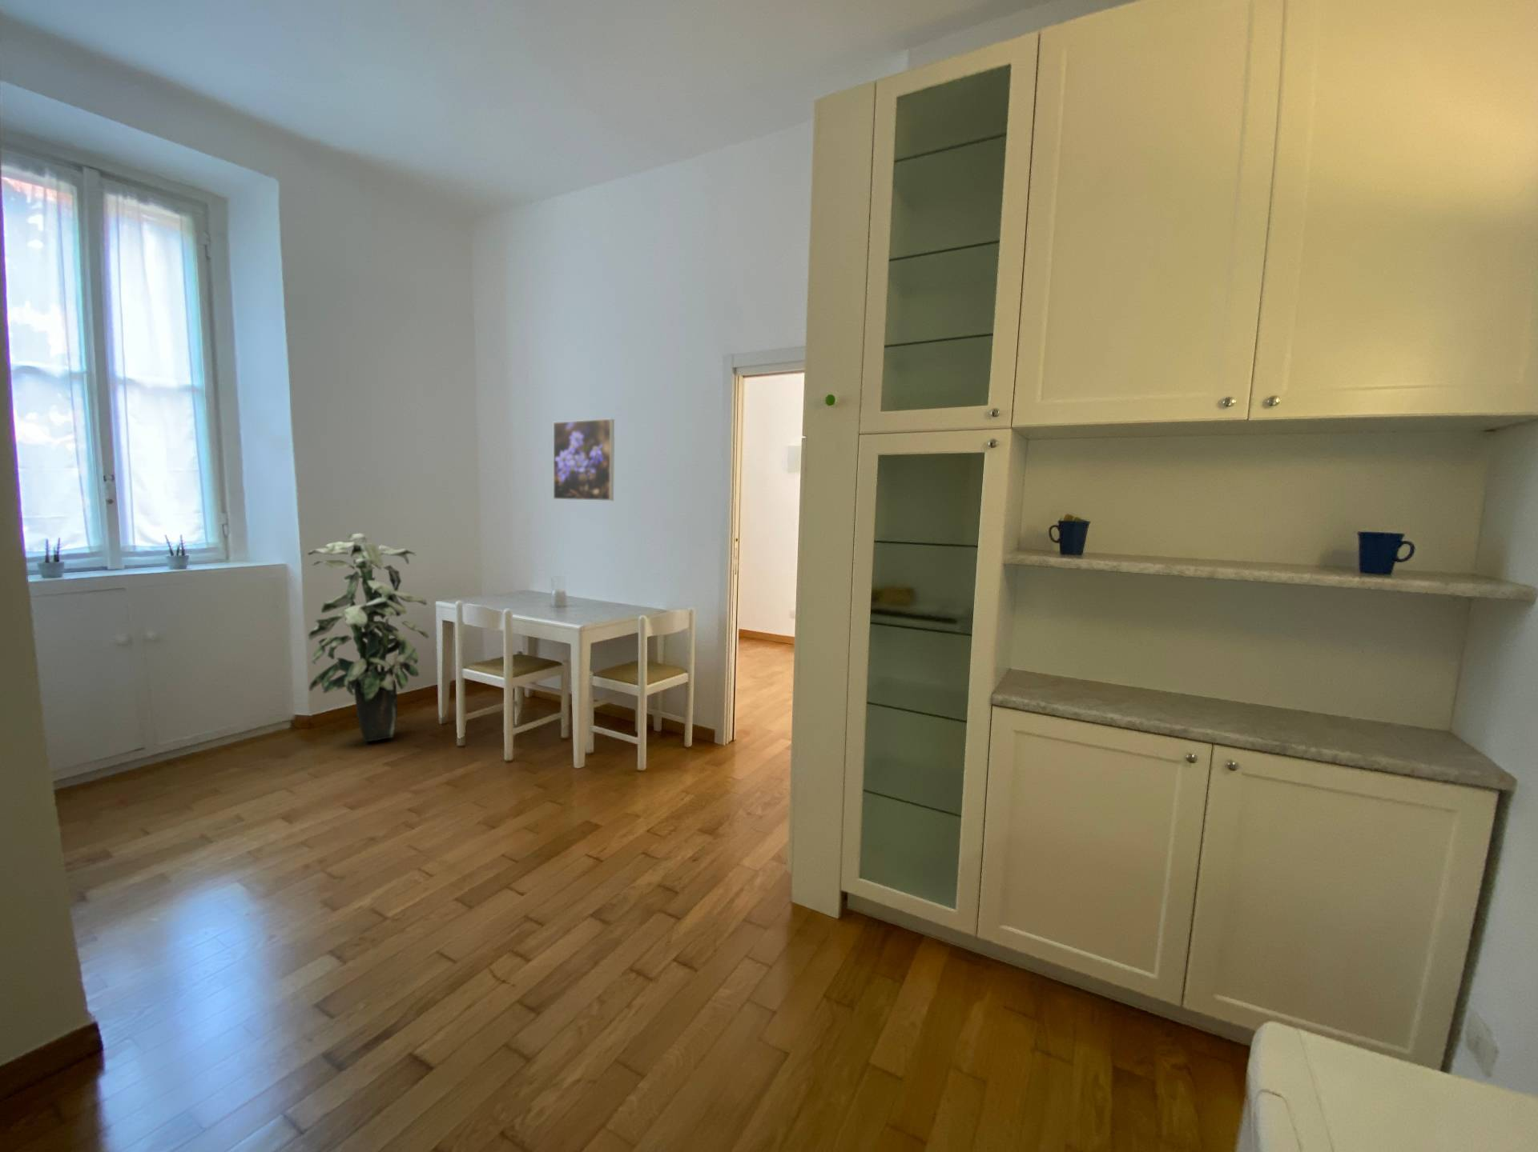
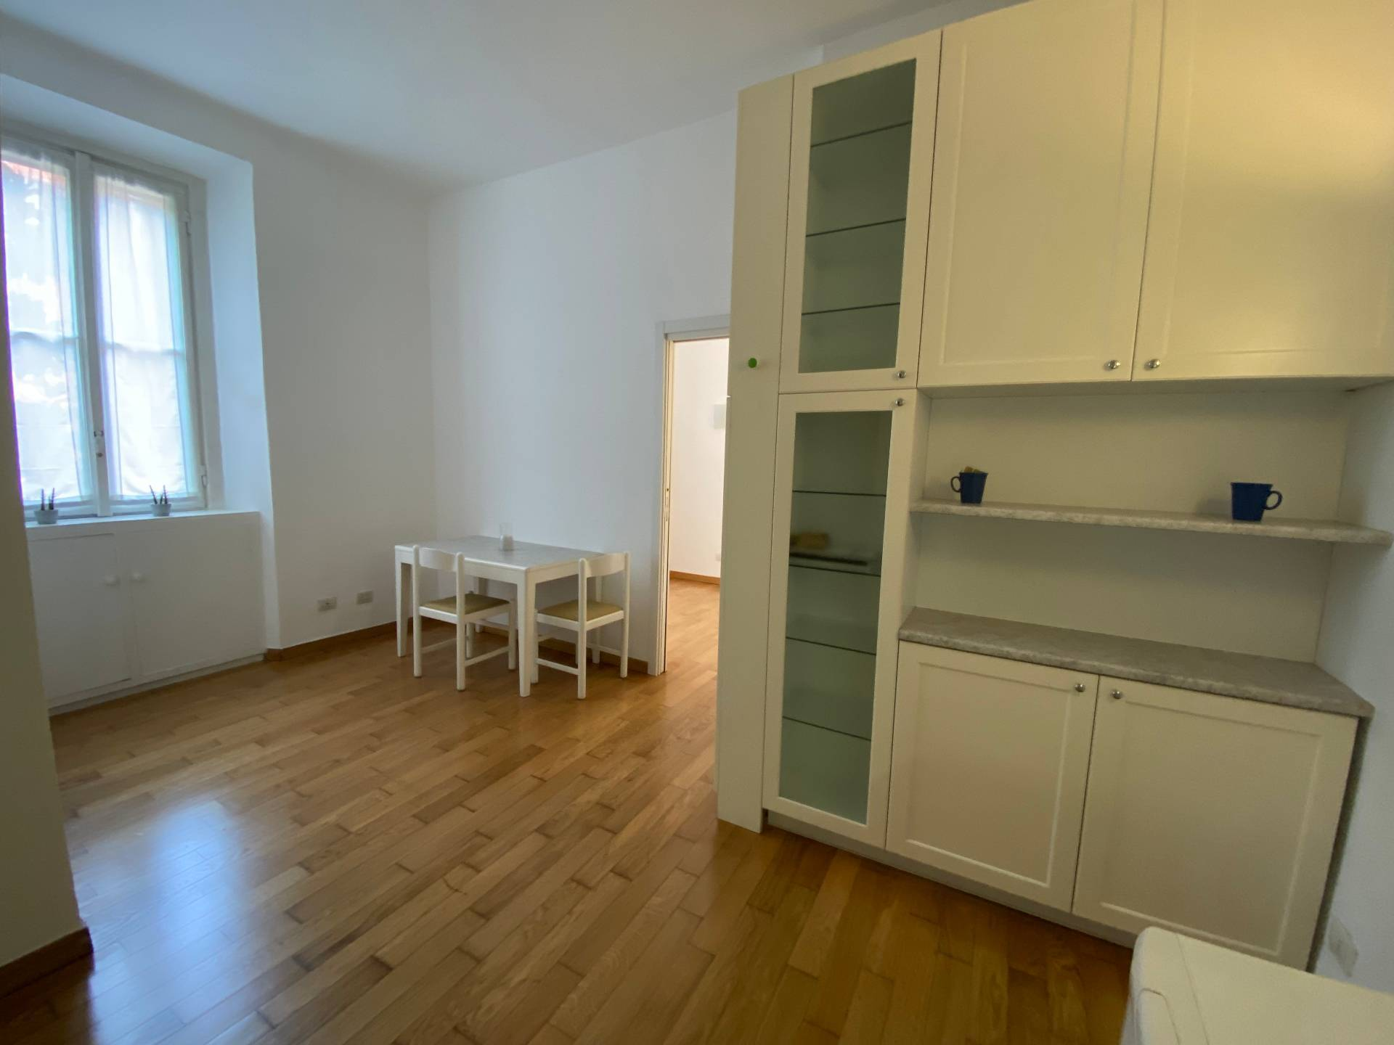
- indoor plant [306,532,430,743]
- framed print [552,417,615,502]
